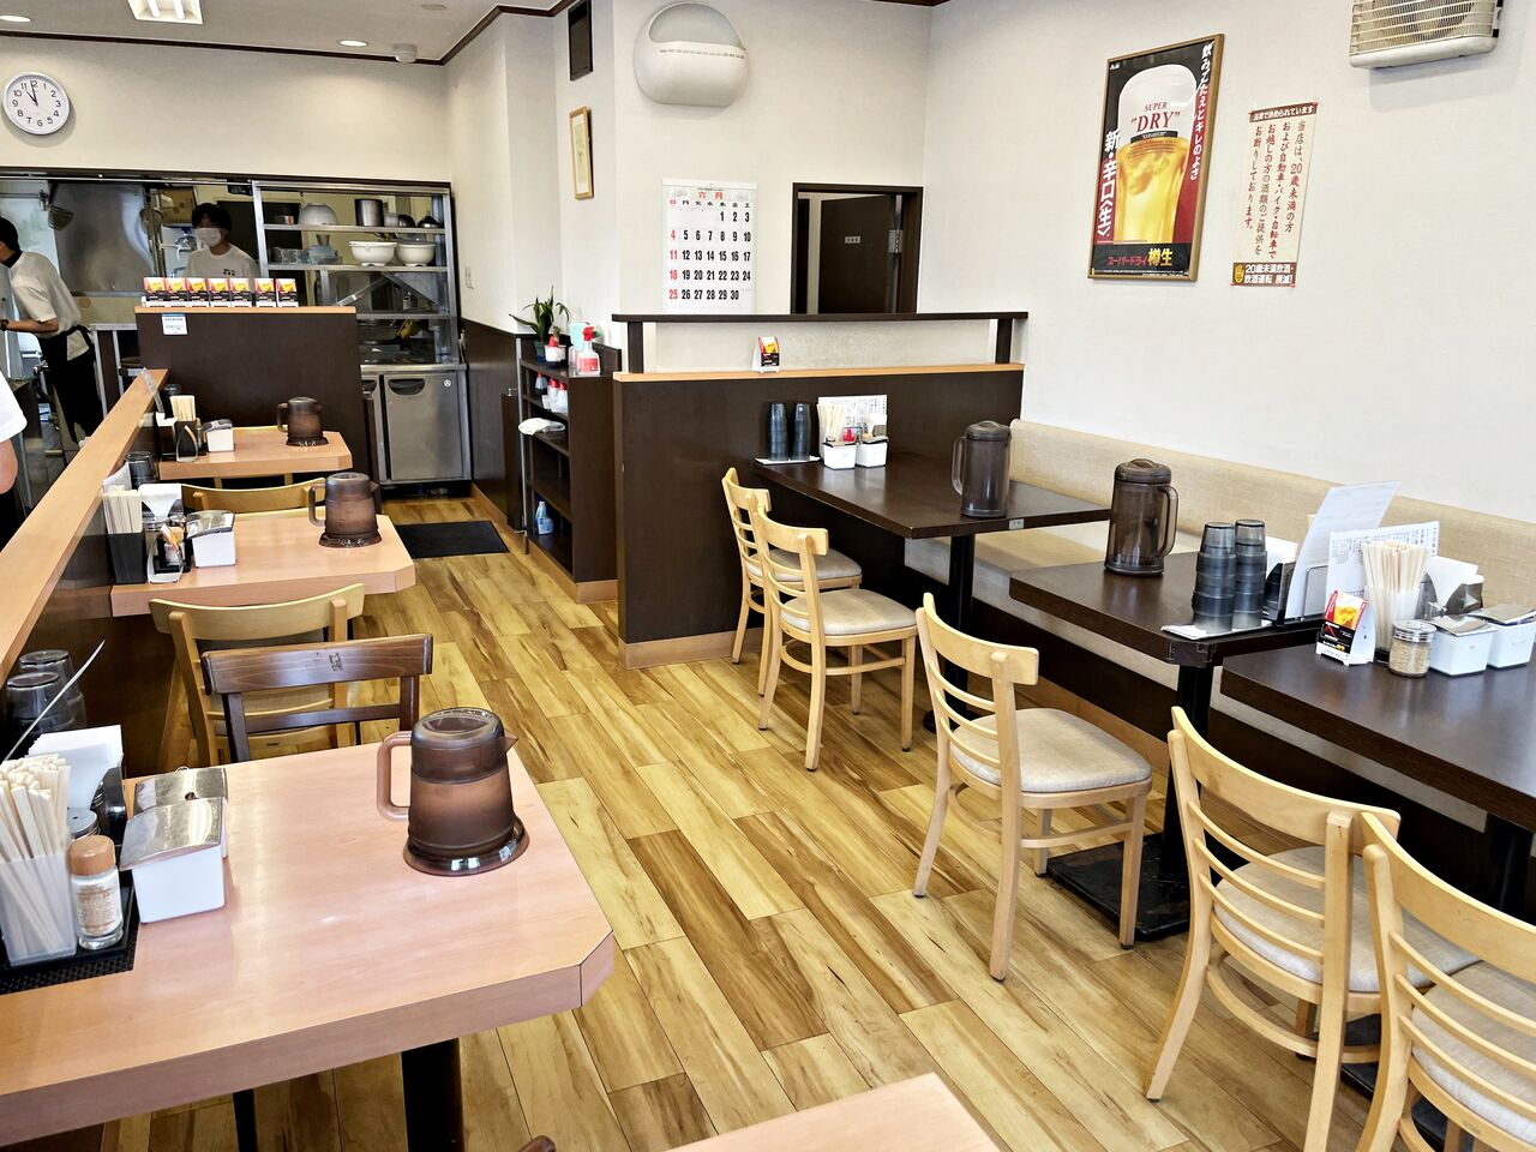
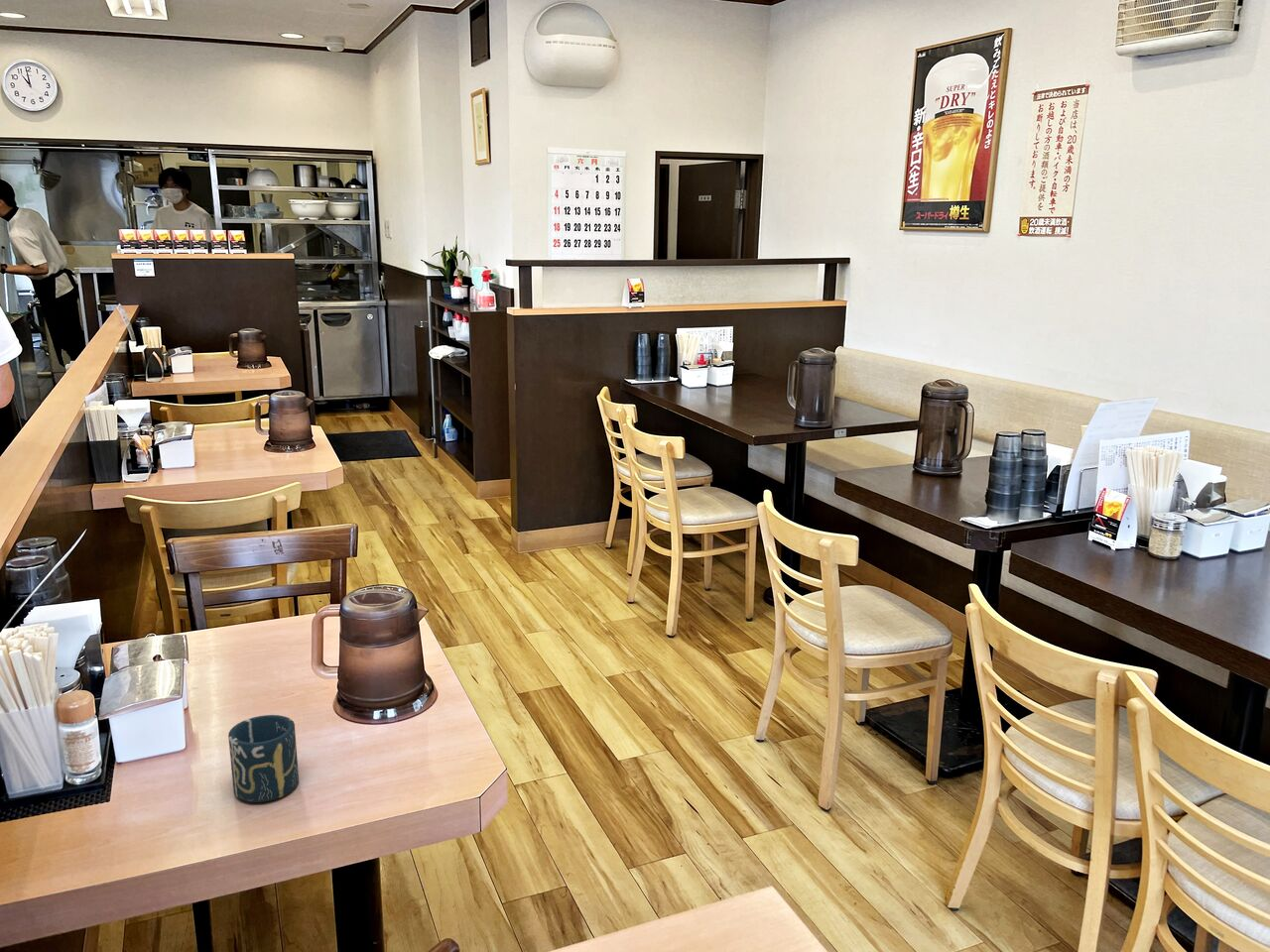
+ cup [227,714,300,803]
